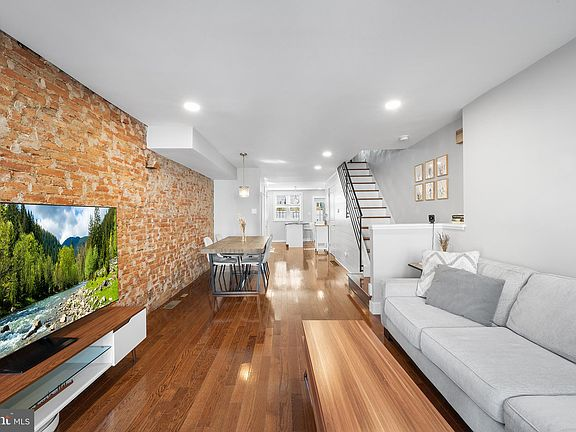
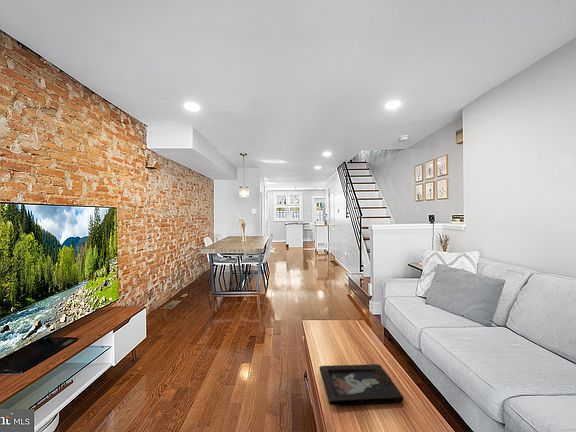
+ decorative tray [318,363,404,406]
